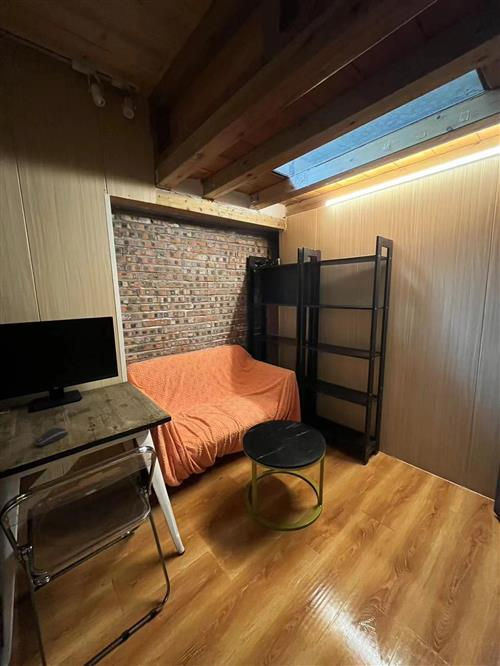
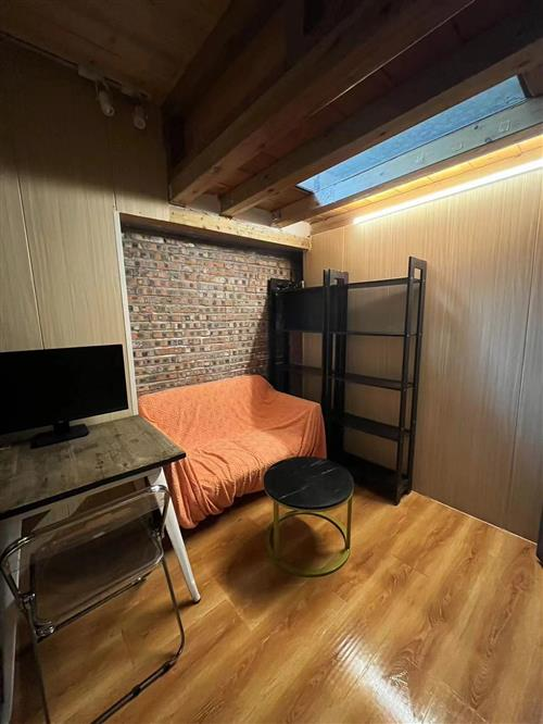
- computer mouse [34,427,69,447]
